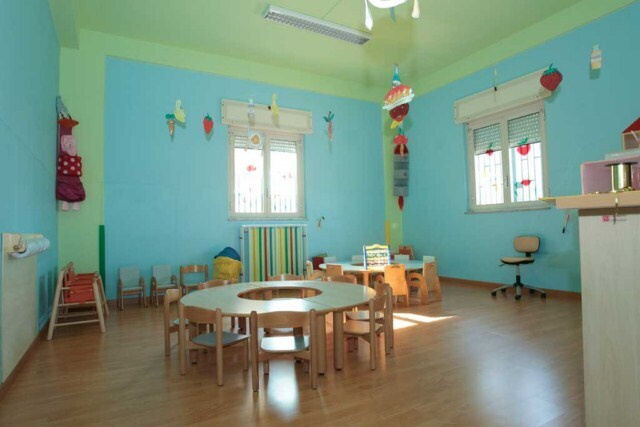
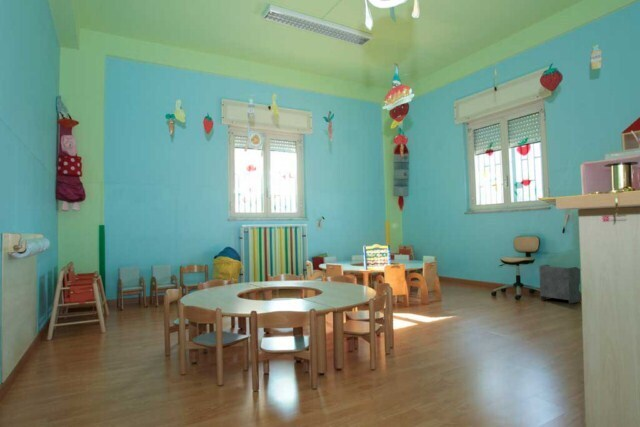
+ waste basket [538,264,582,305]
